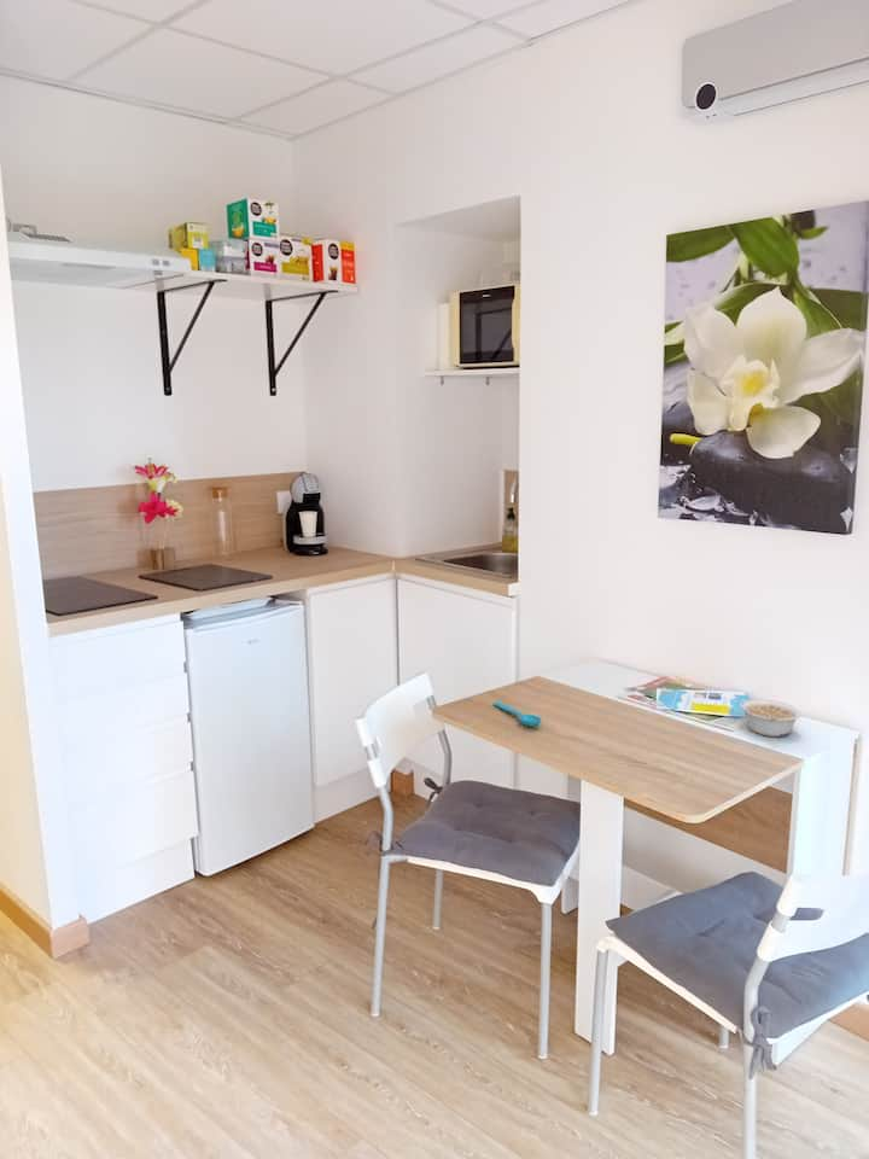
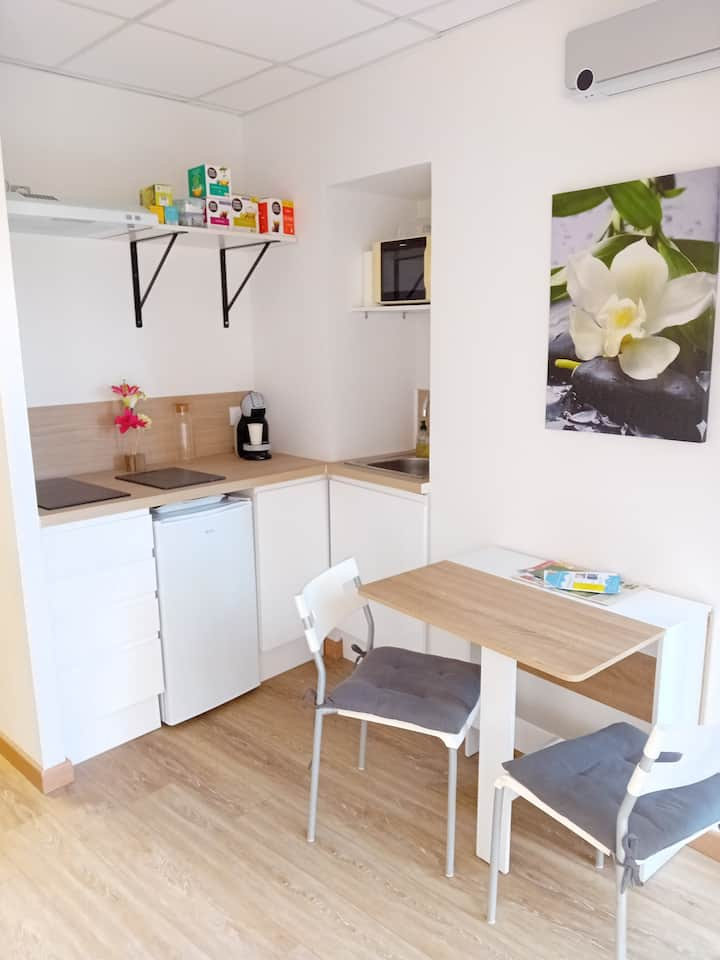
- spoon [491,701,543,728]
- legume [739,698,803,738]
